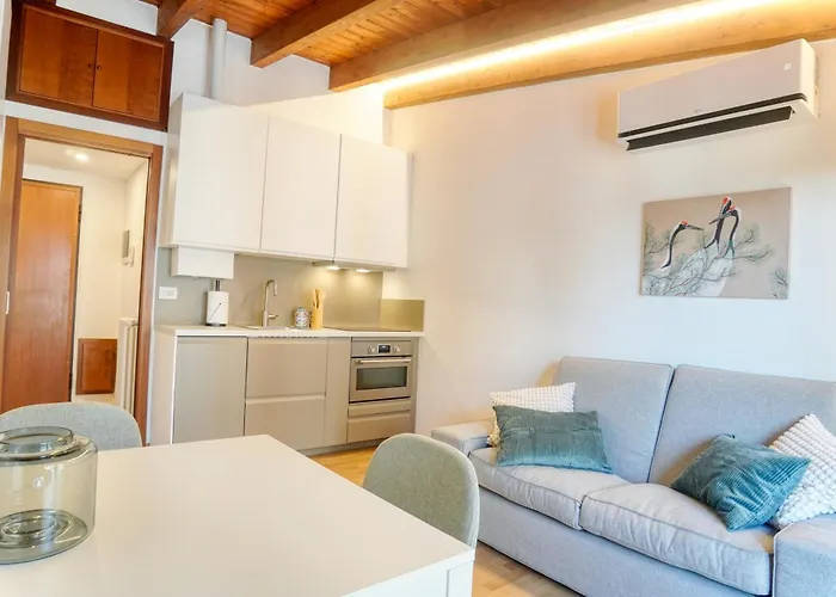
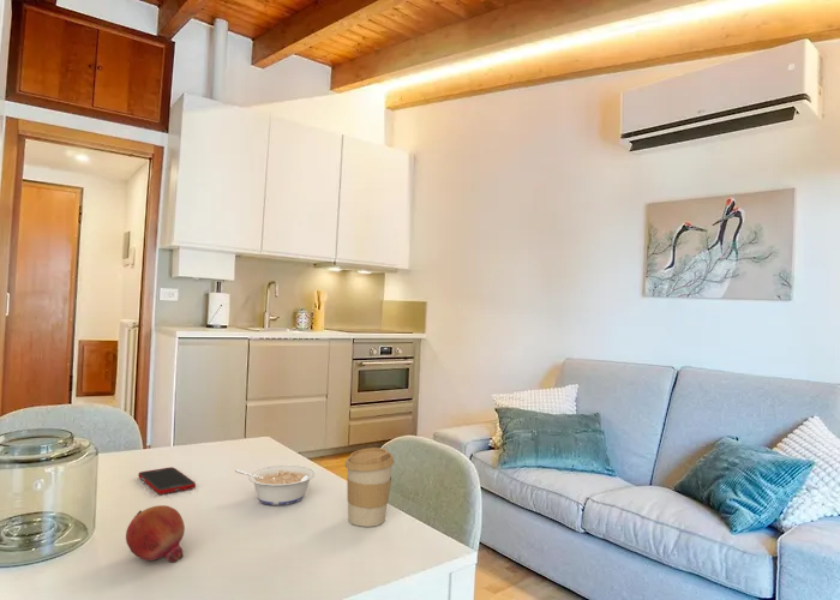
+ fruit [125,504,186,563]
+ cell phone [137,466,197,496]
+ coffee cup [344,446,395,528]
+ legume [234,464,317,506]
